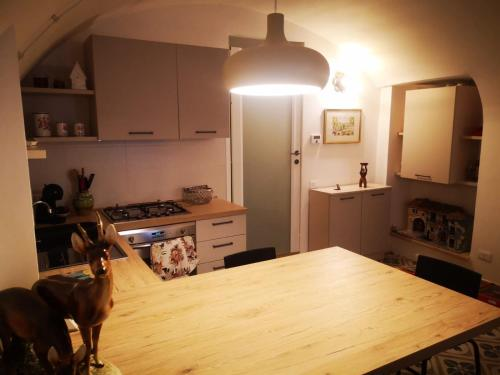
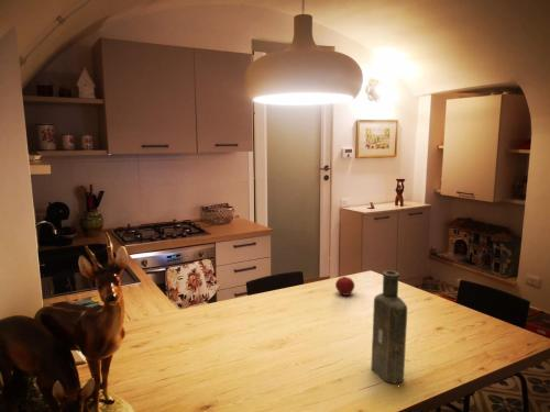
+ bottle [371,270,408,385]
+ apple [334,276,355,297]
